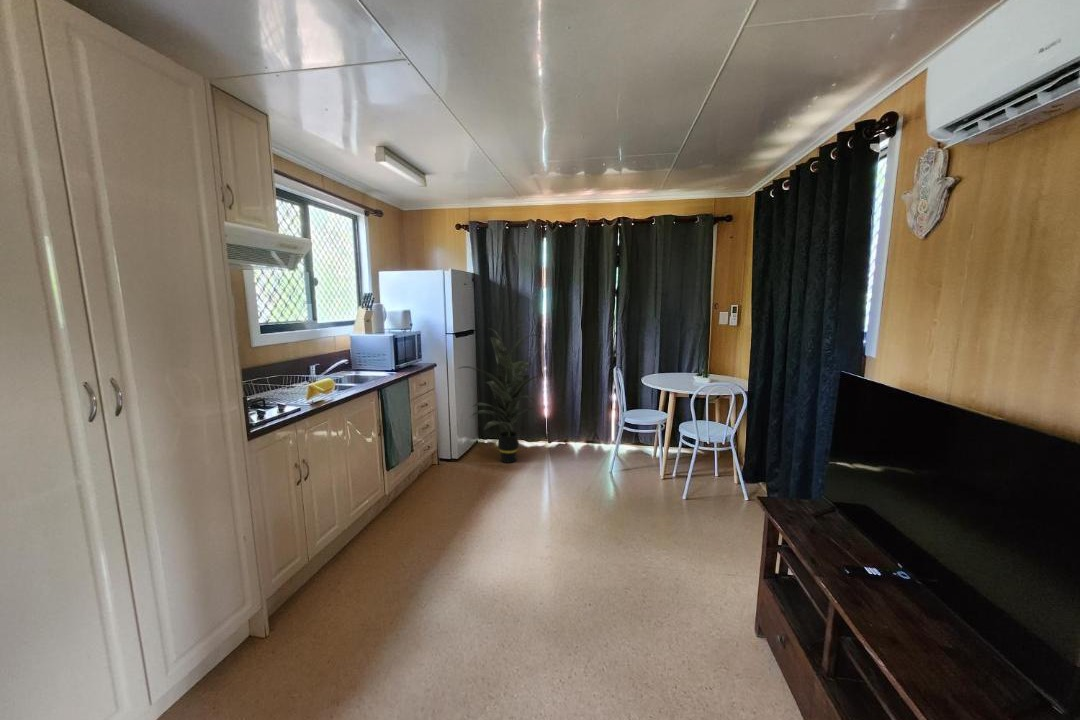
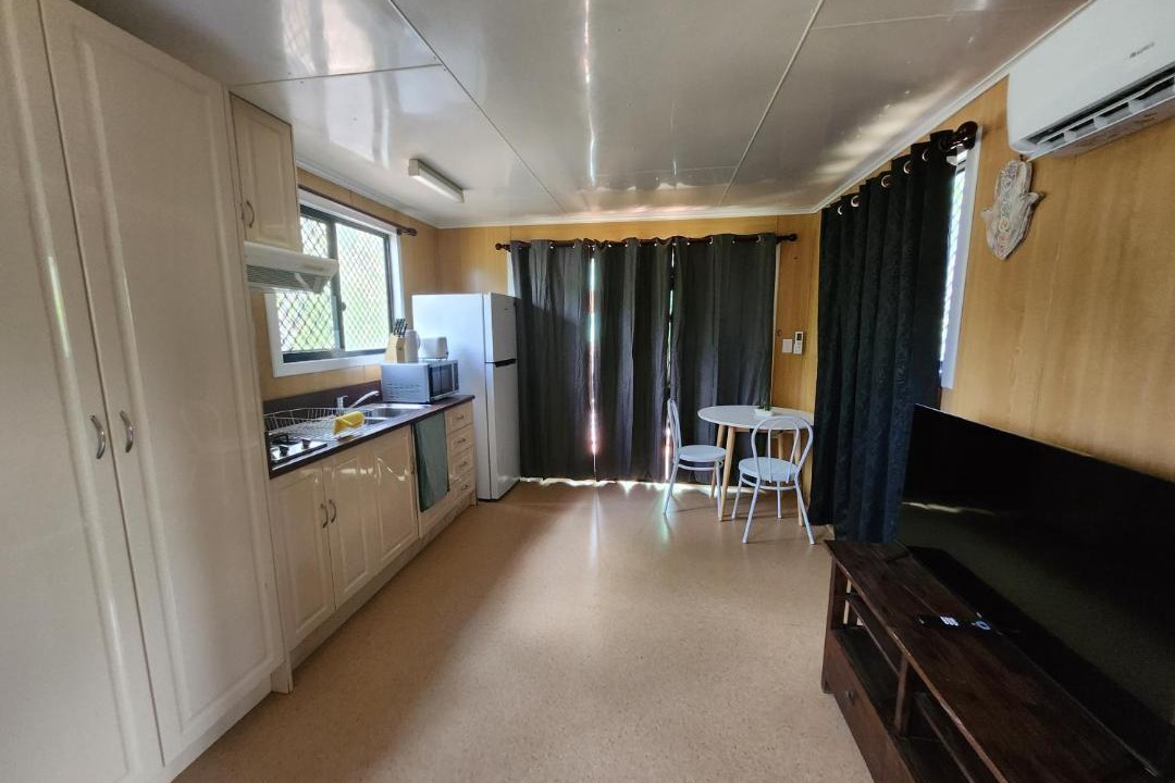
- indoor plant [456,327,541,464]
